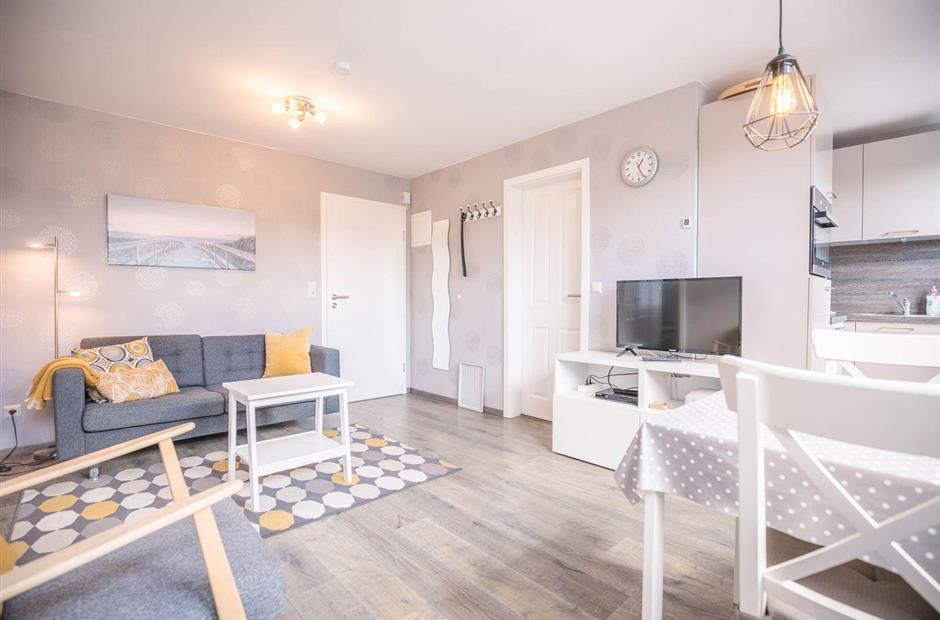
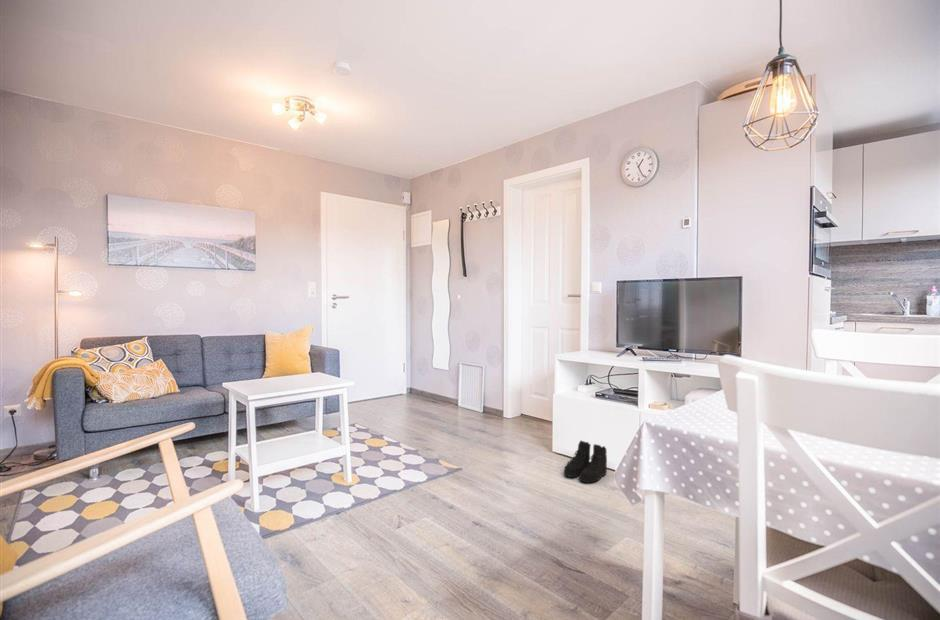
+ boots [563,440,608,484]
